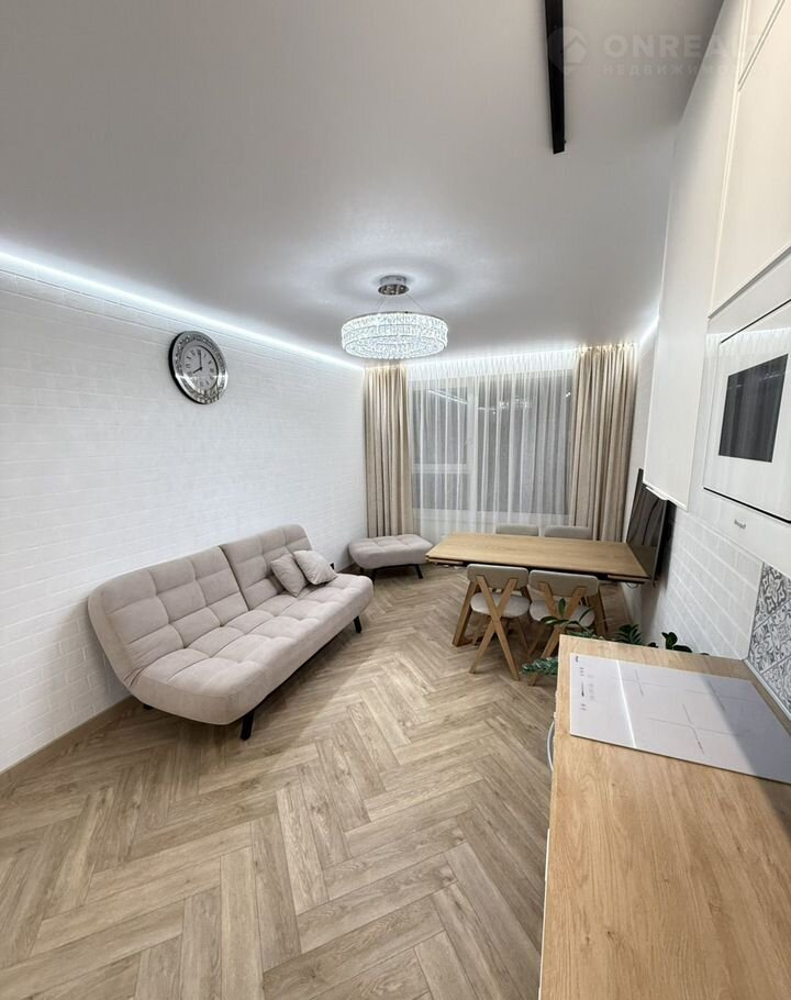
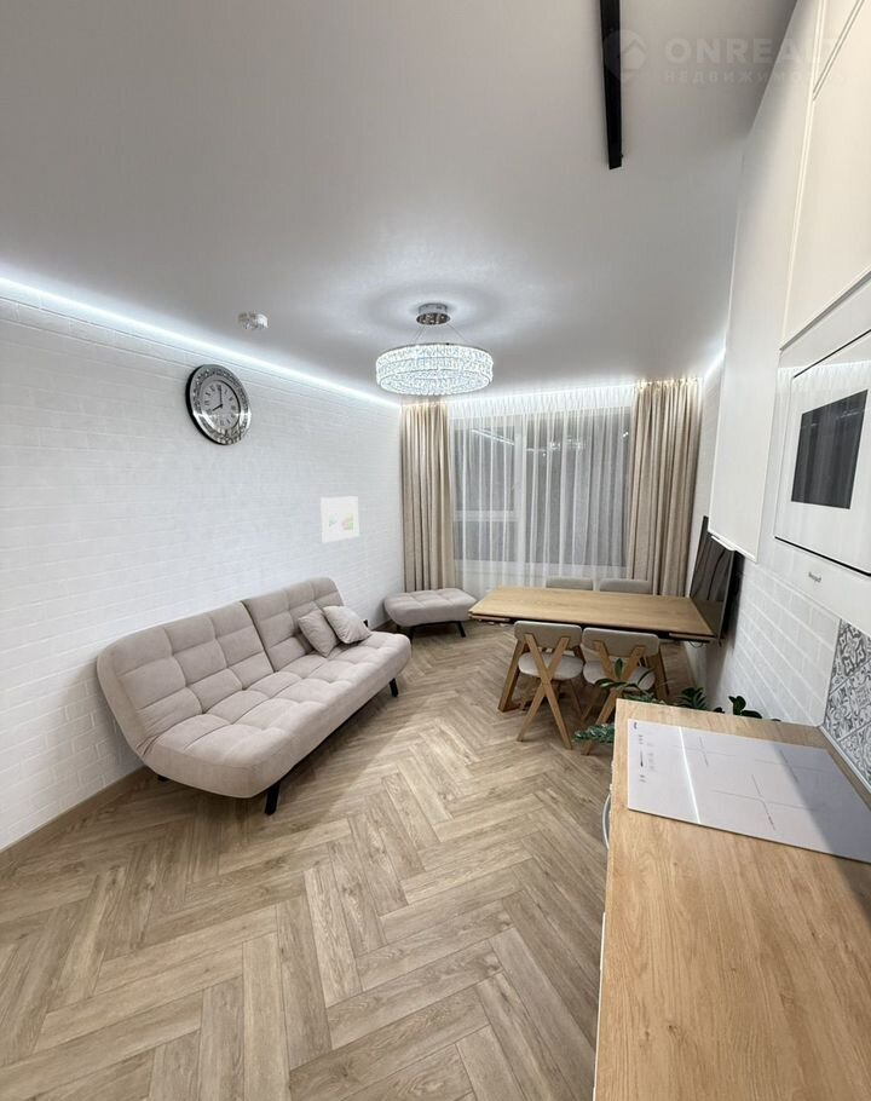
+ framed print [319,495,360,543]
+ smoke detector [237,311,269,333]
